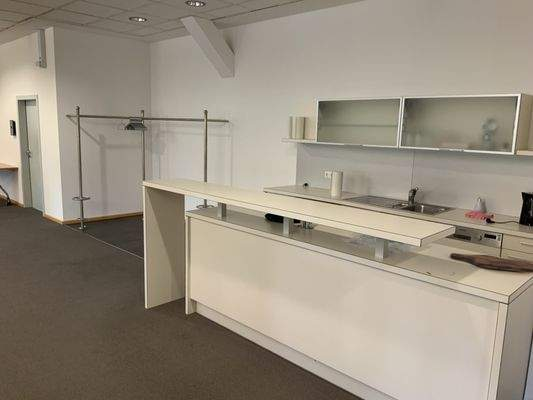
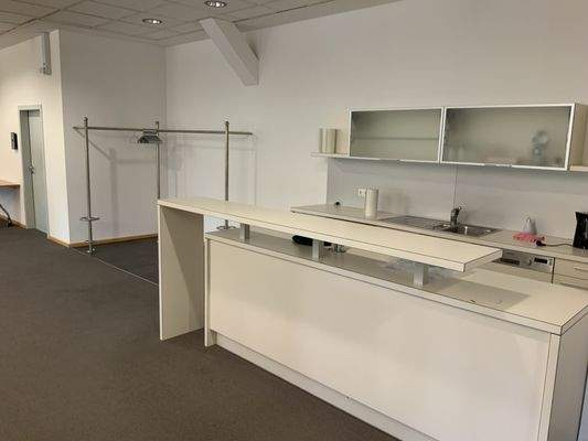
- cutting board [449,252,533,274]
